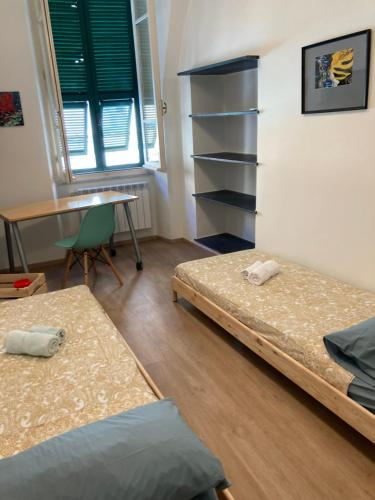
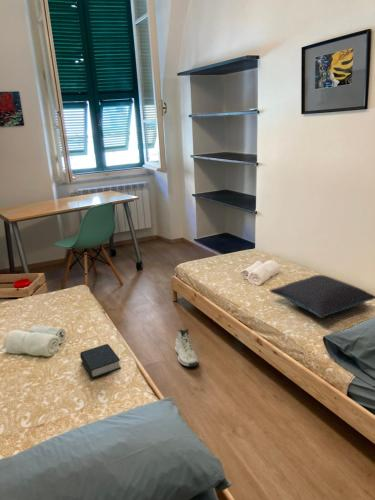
+ sneaker [174,328,199,368]
+ pillow [269,274,375,319]
+ book [79,343,122,380]
